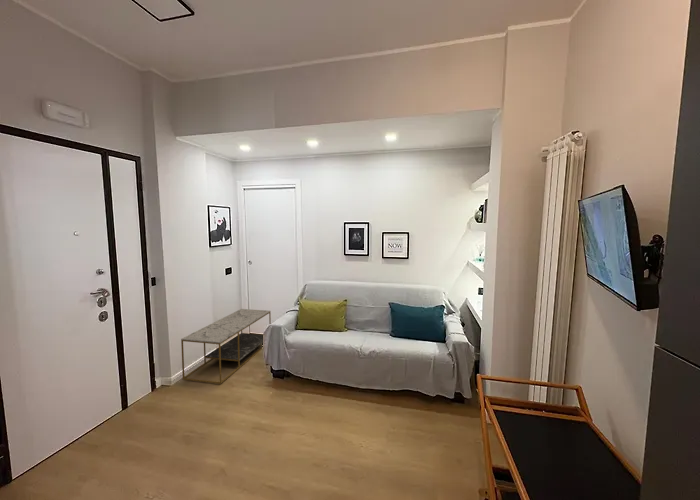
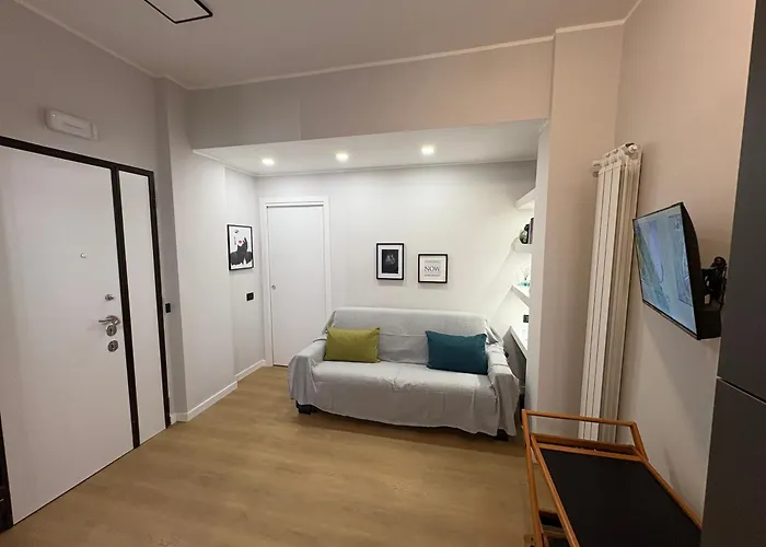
- coffee table [180,308,272,385]
